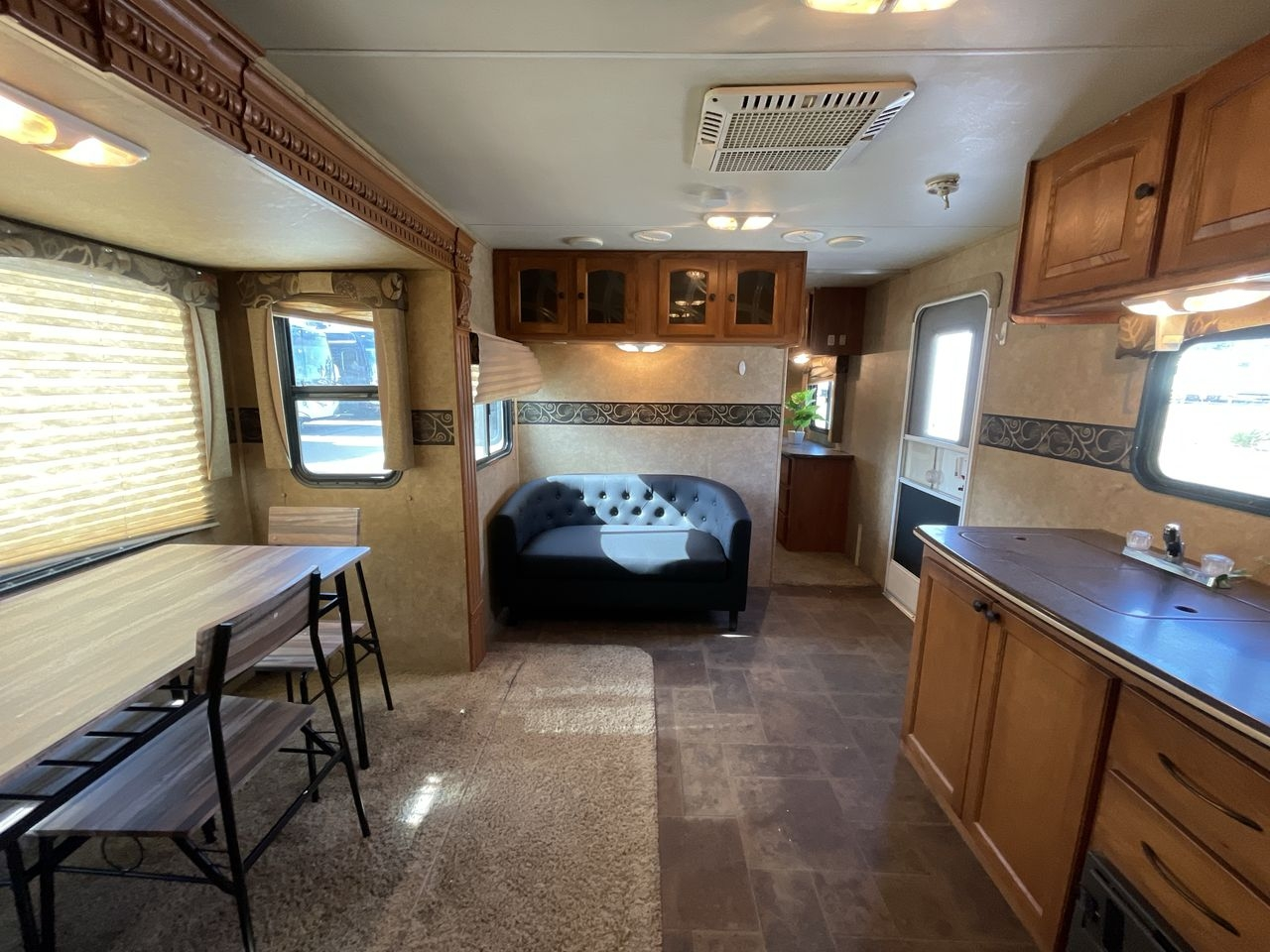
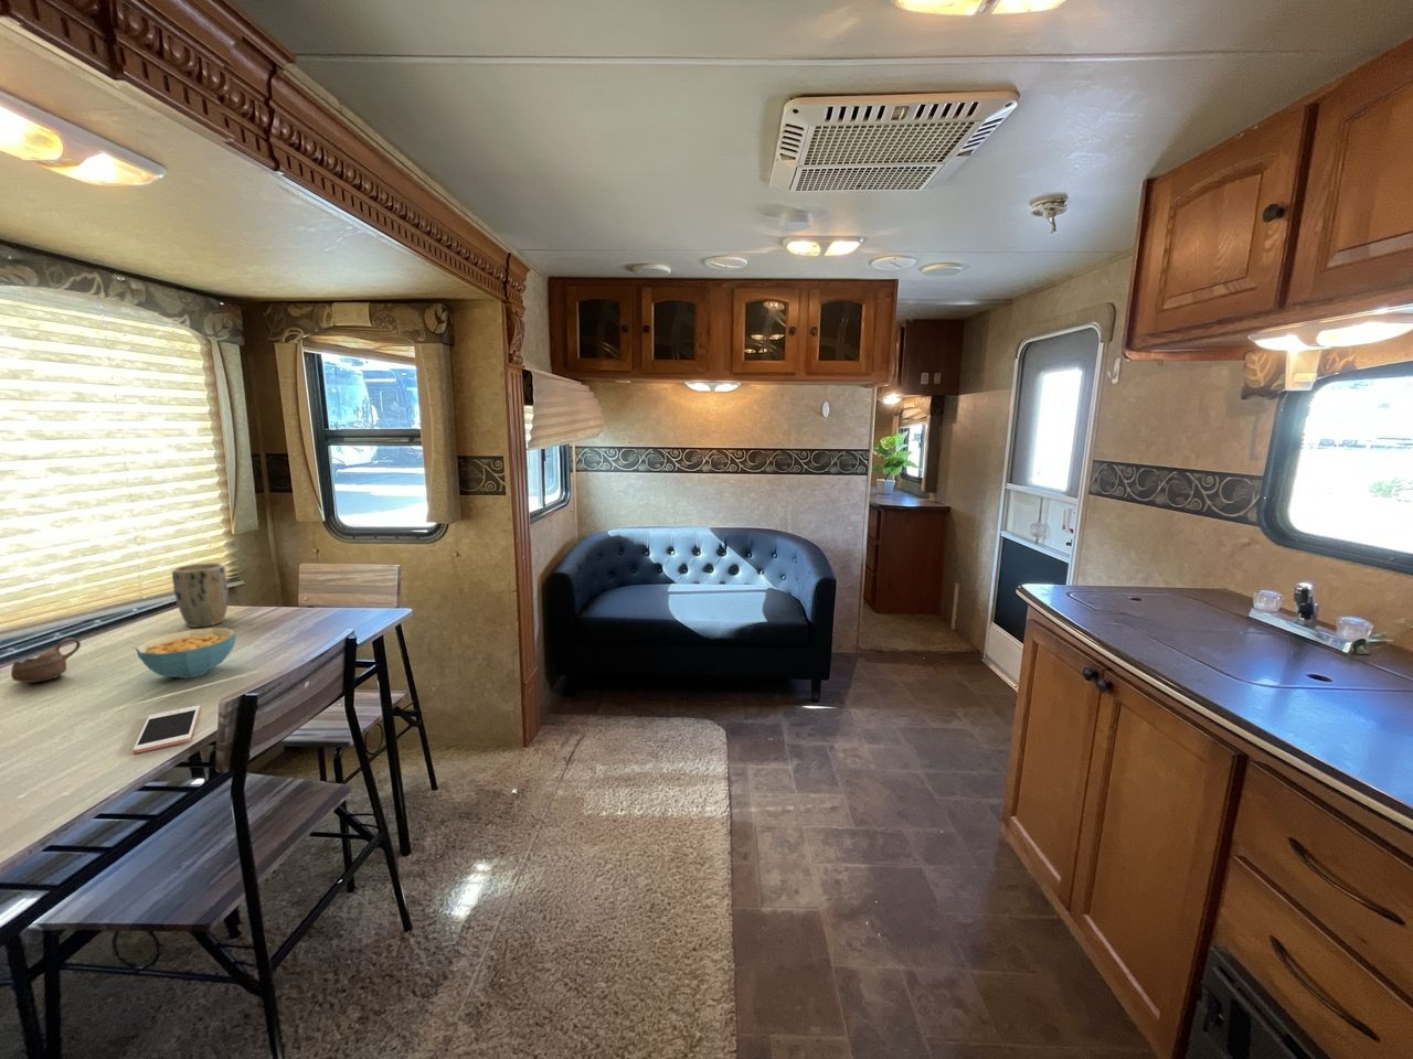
+ cup [10,636,81,684]
+ cereal bowl [135,626,237,680]
+ cell phone [131,705,201,754]
+ plant pot [171,562,228,629]
